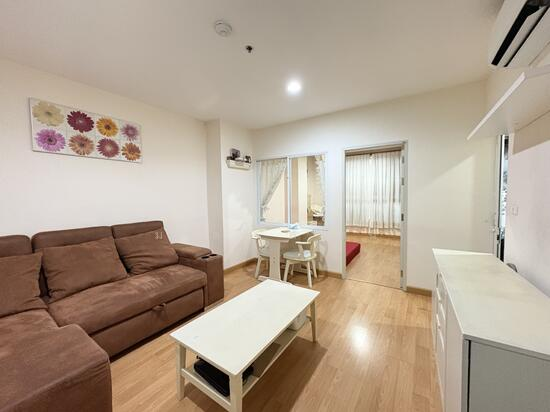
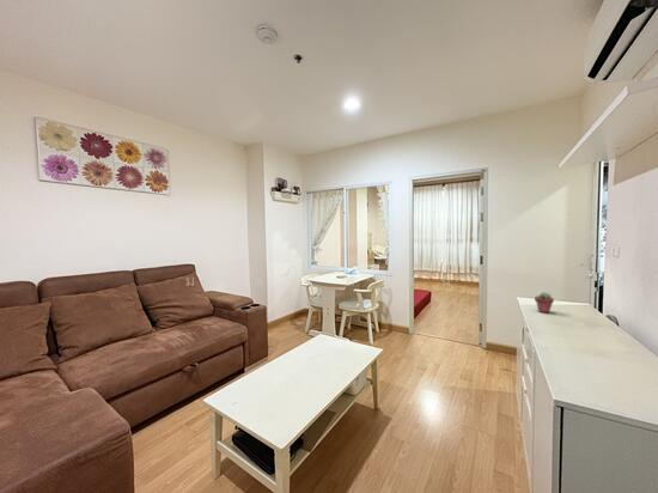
+ potted succulent [534,291,555,314]
